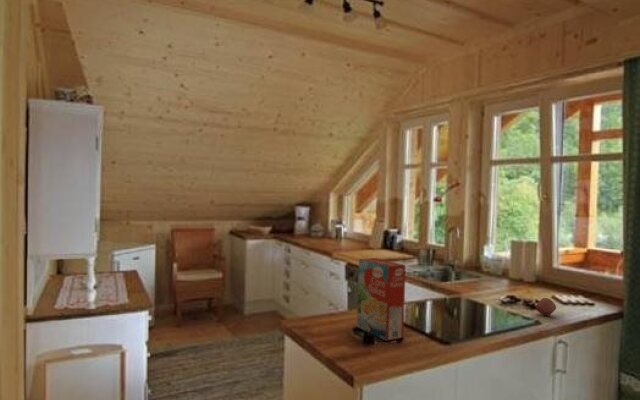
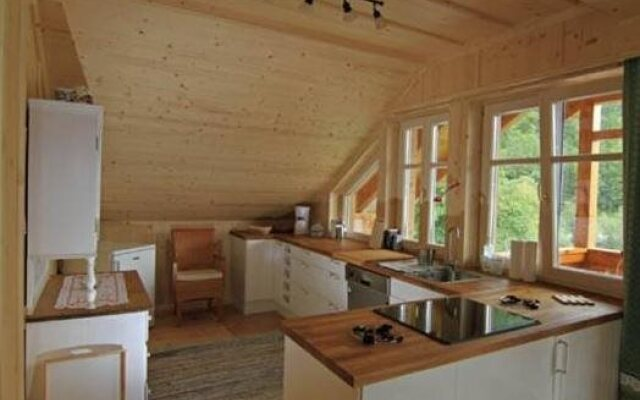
- cereal box [356,257,407,342]
- fruit [535,297,557,316]
